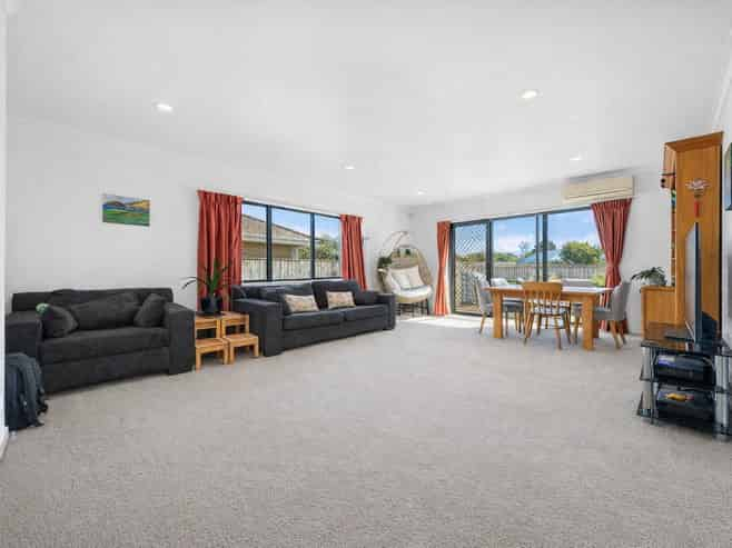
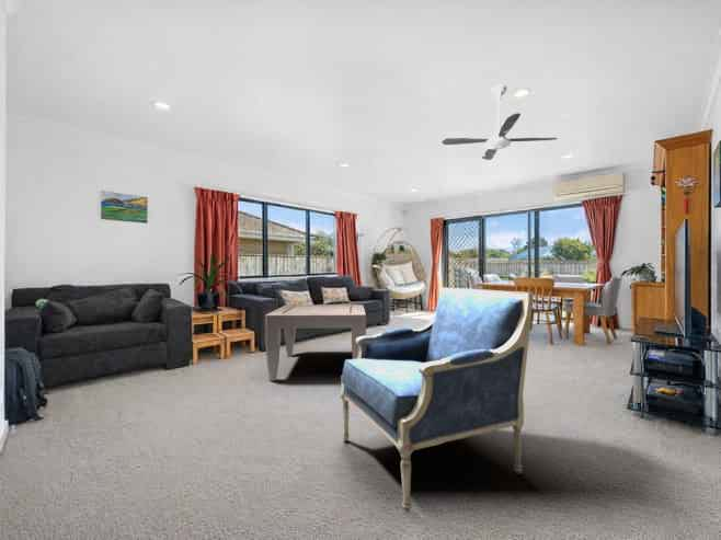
+ ceiling fan [440,83,559,161]
+ armchair [340,286,535,514]
+ coffee table [264,303,367,382]
